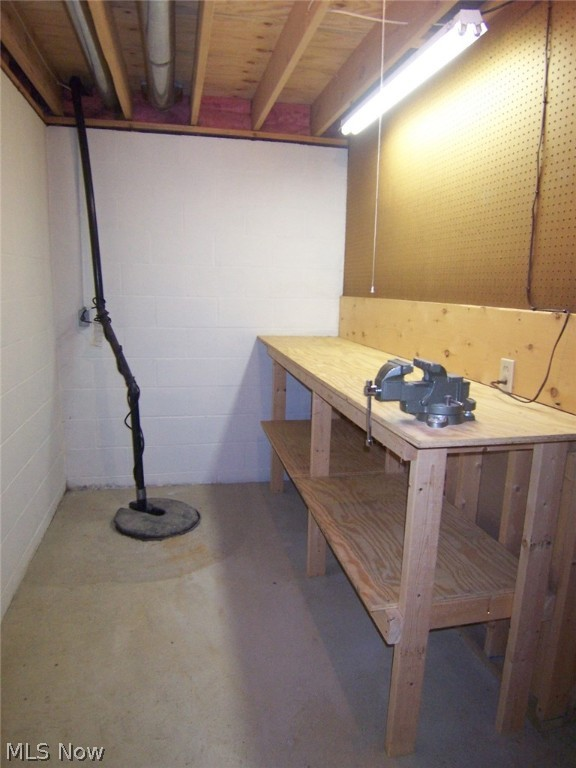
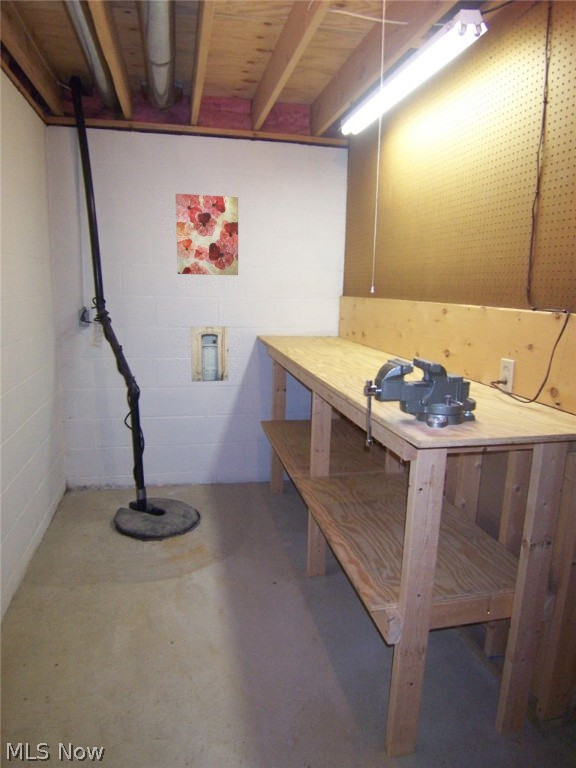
+ wall art [190,325,229,383]
+ wall art [175,193,239,276]
